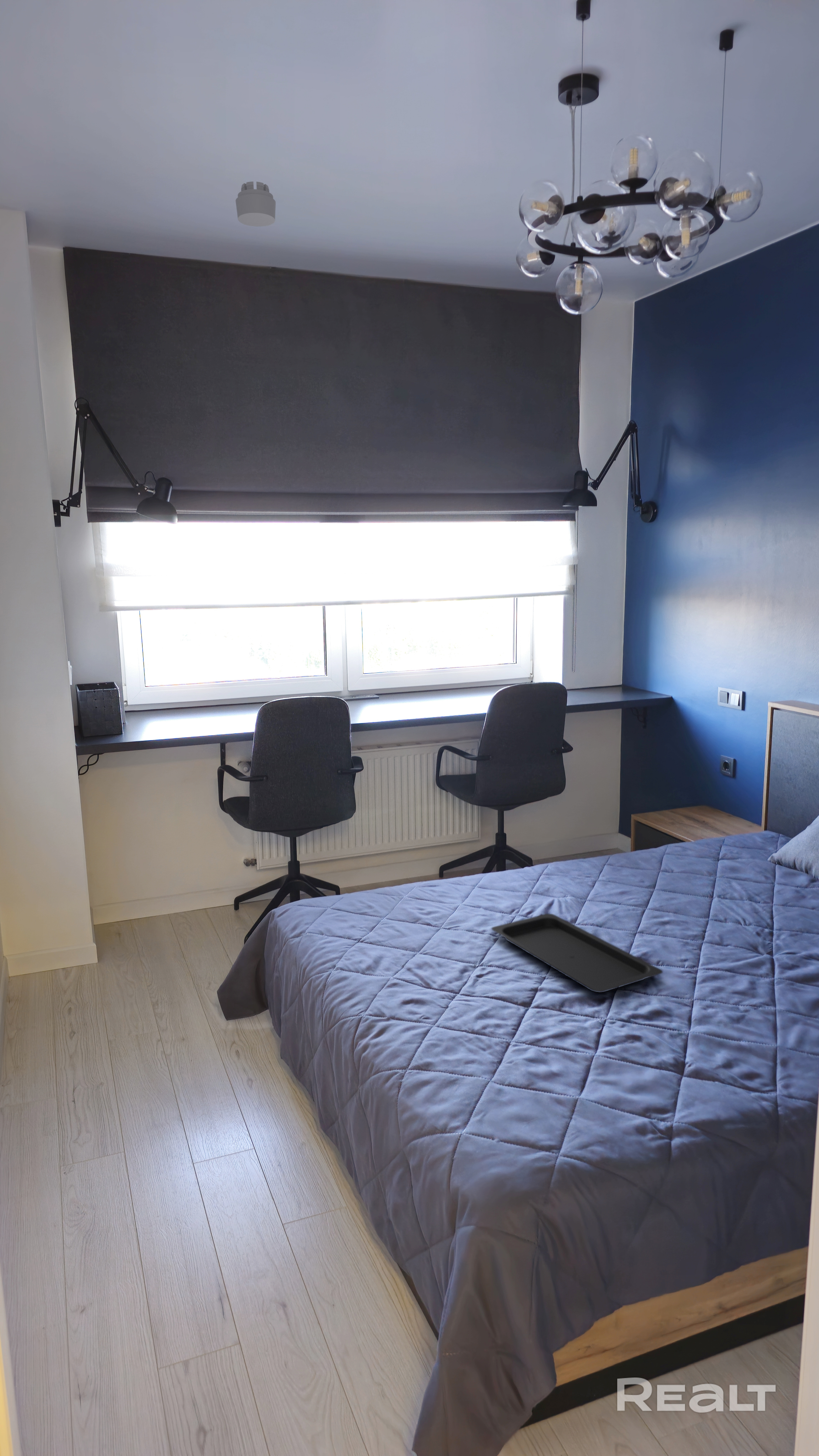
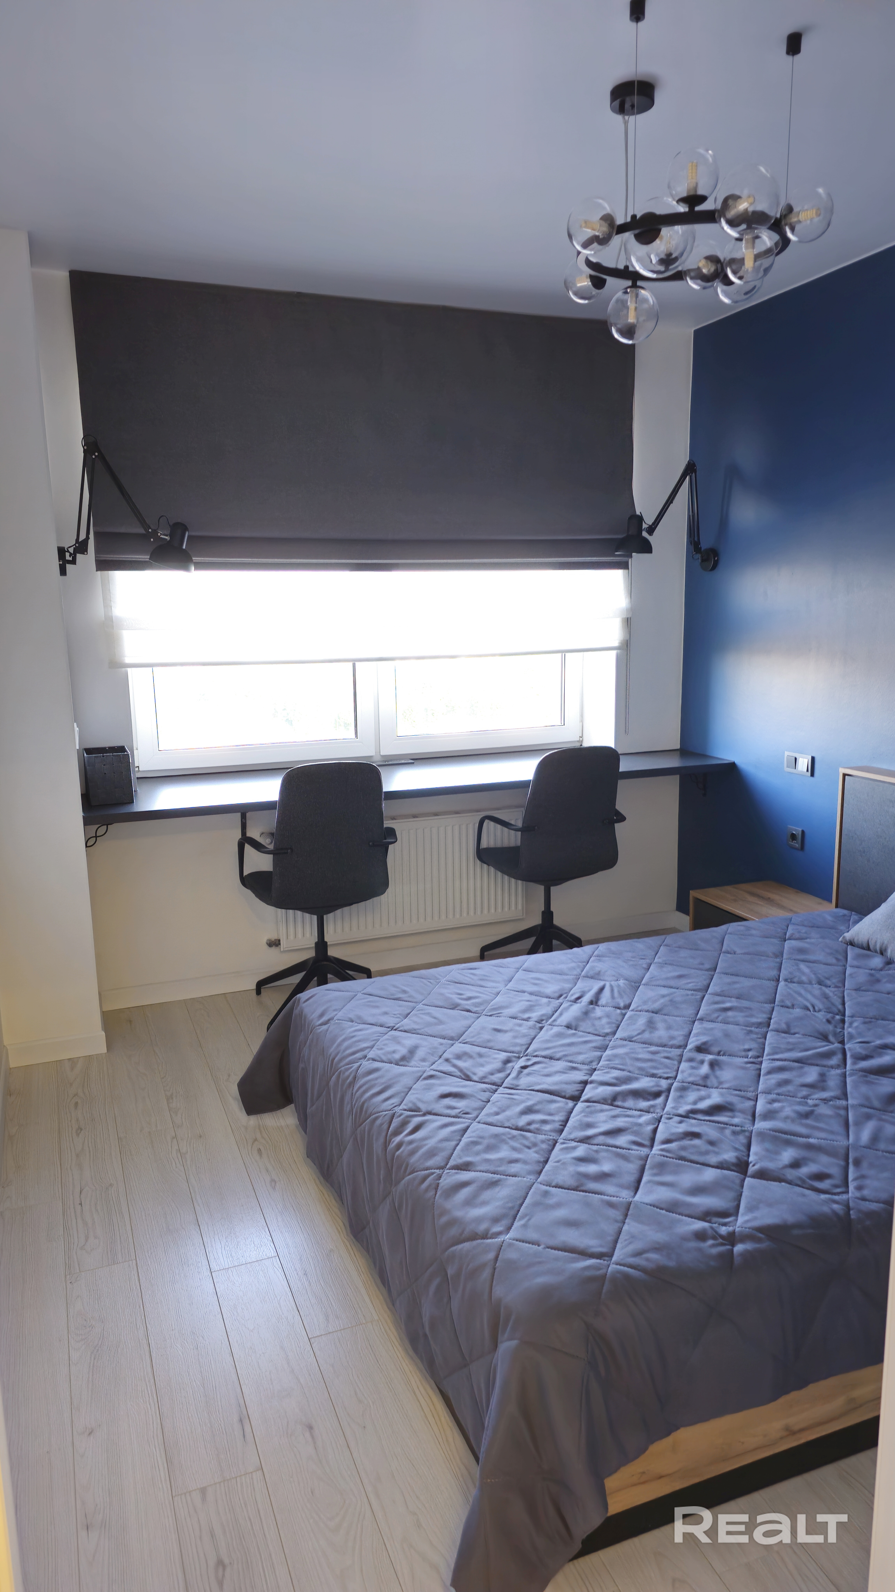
- serving tray [491,913,663,993]
- smoke detector [235,181,276,227]
